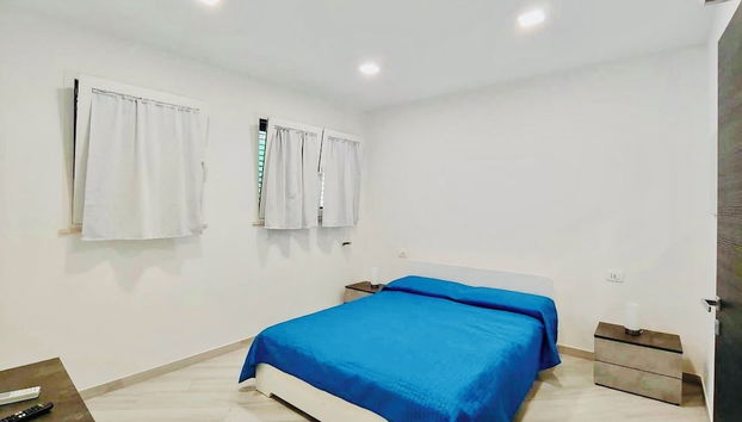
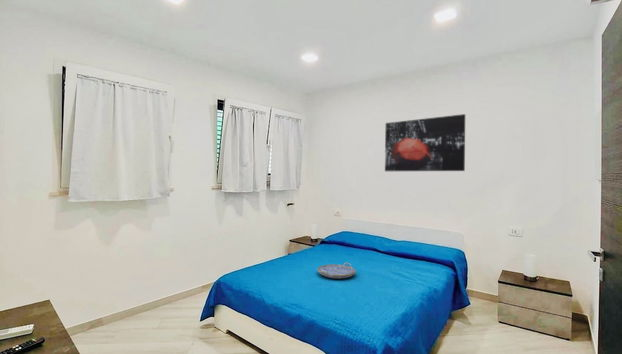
+ wall art [384,113,466,172]
+ serving tray [317,262,357,280]
